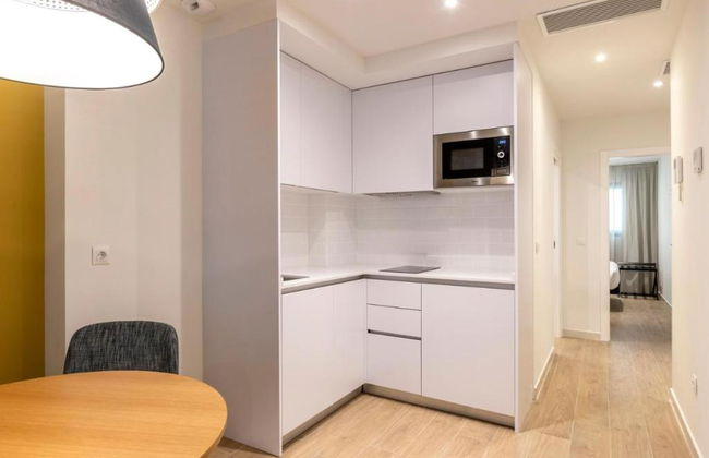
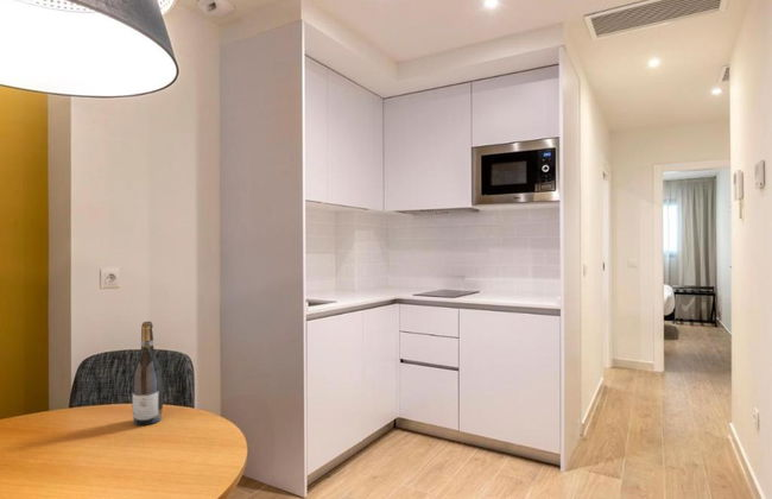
+ wine bottle [131,321,164,427]
